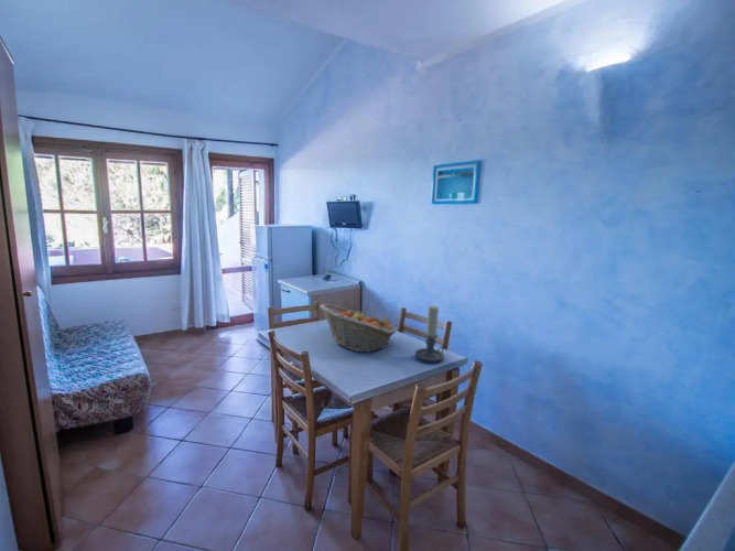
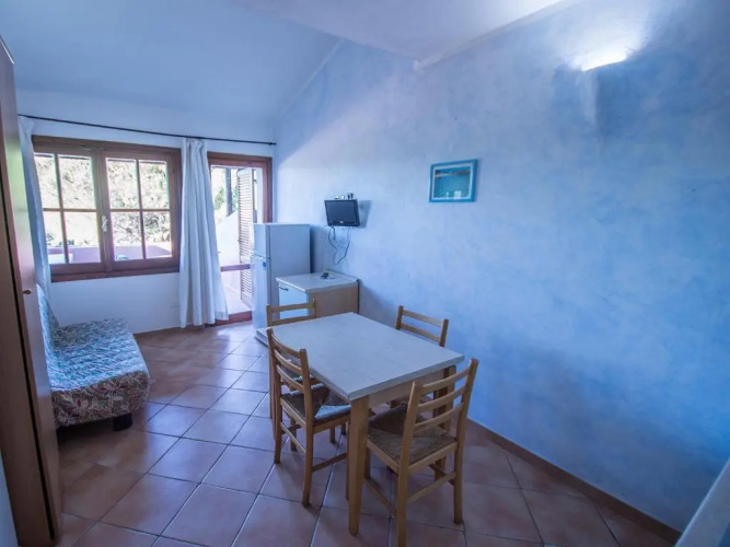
- fruit basket [320,303,398,354]
- candle holder [414,304,445,363]
